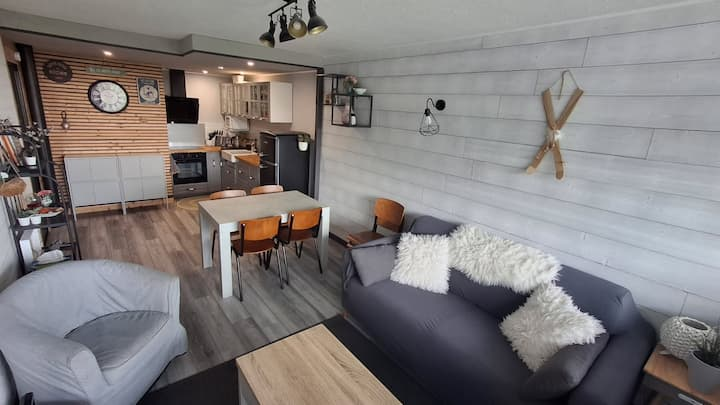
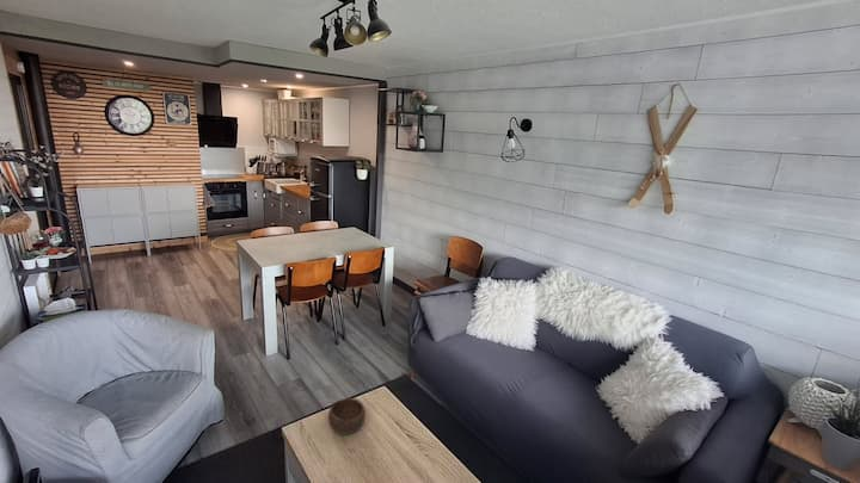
+ bowl [327,397,367,436]
